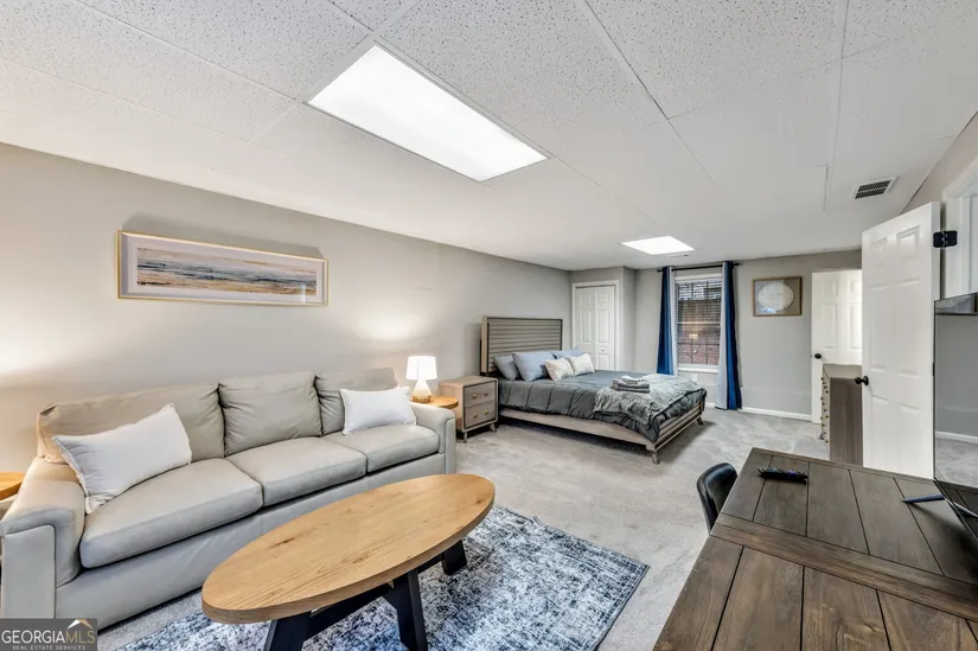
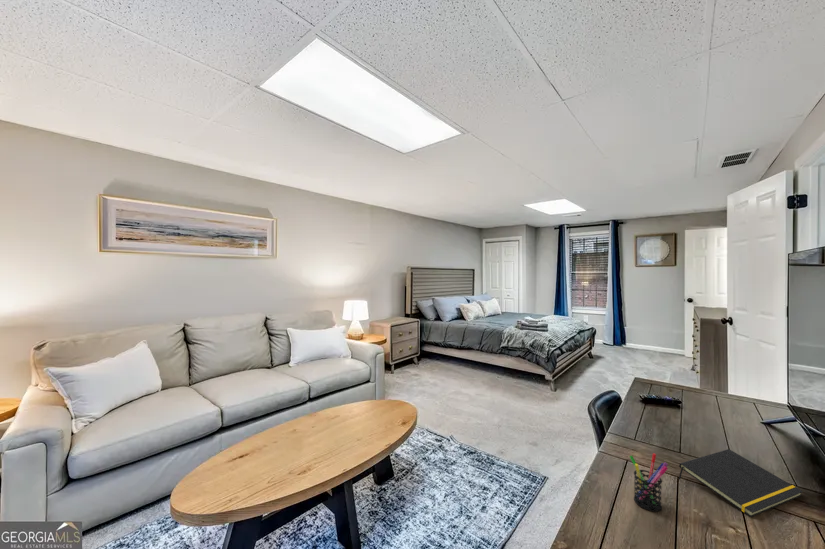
+ pen holder [629,452,669,513]
+ notepad [678,448,804,518]
